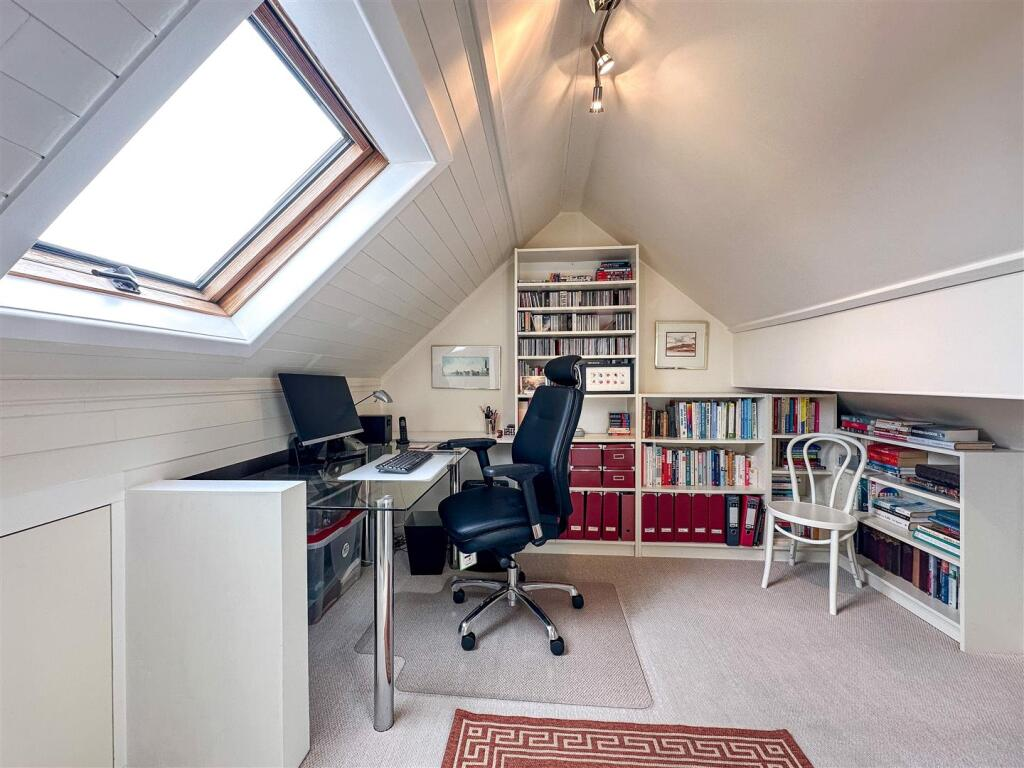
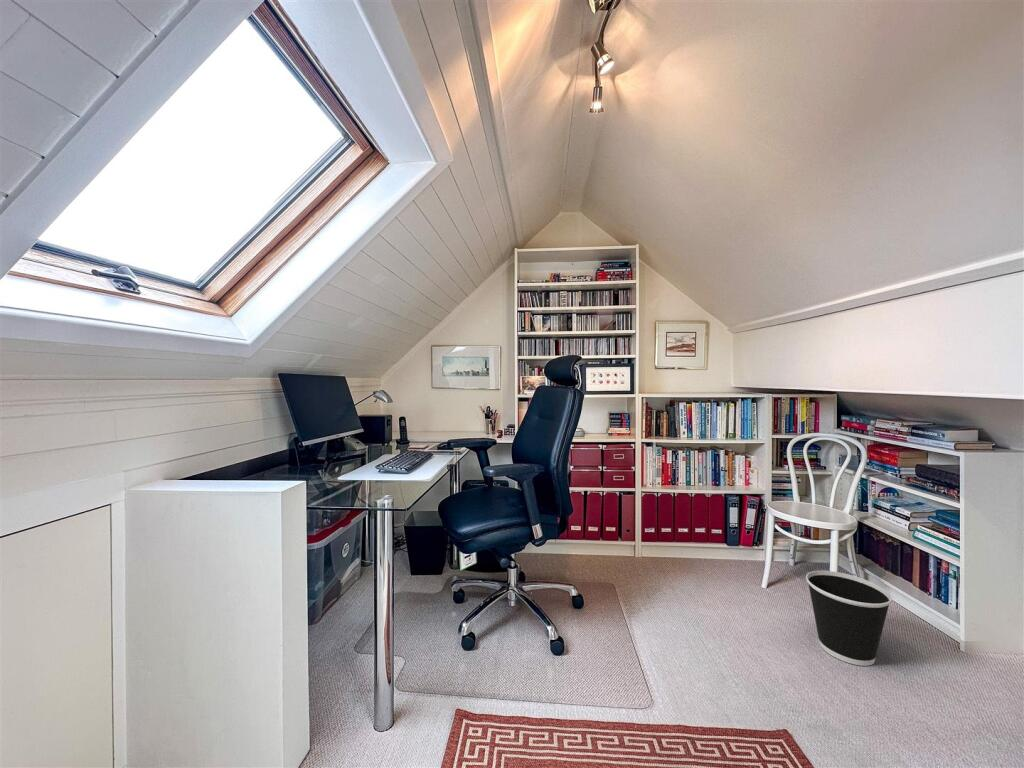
+ wastebasket [805,570,893,667]
